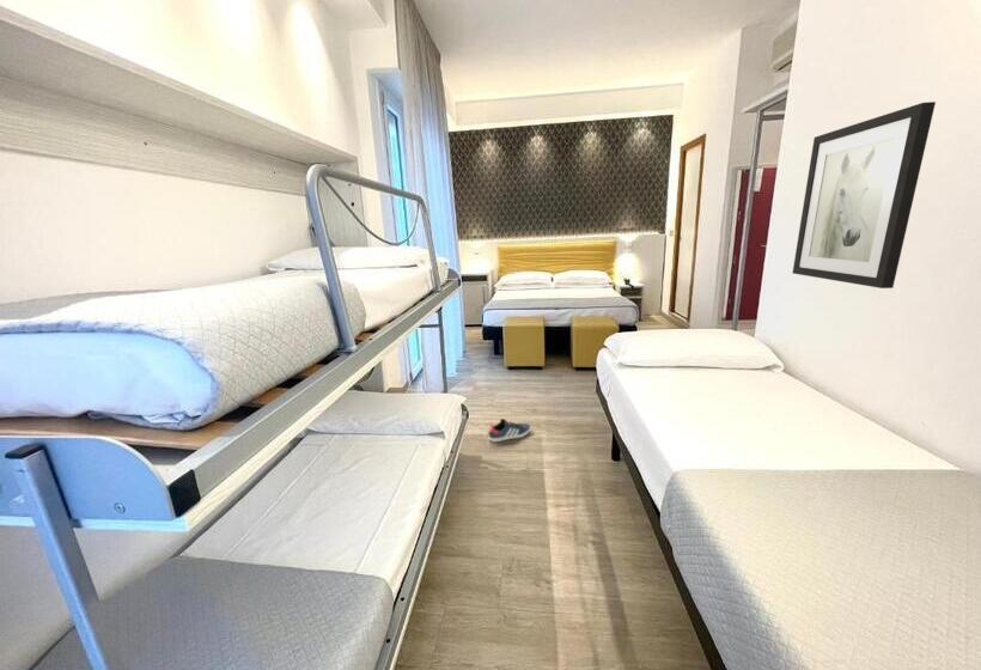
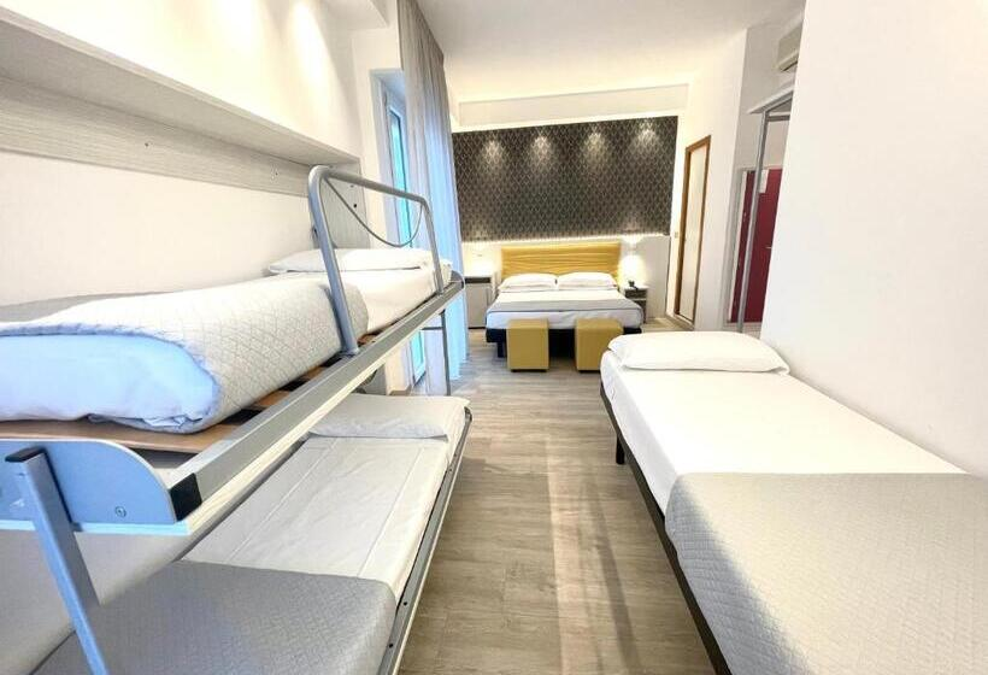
- sneaker [487,418,531,443]
- wall art [792,100,937,290]
